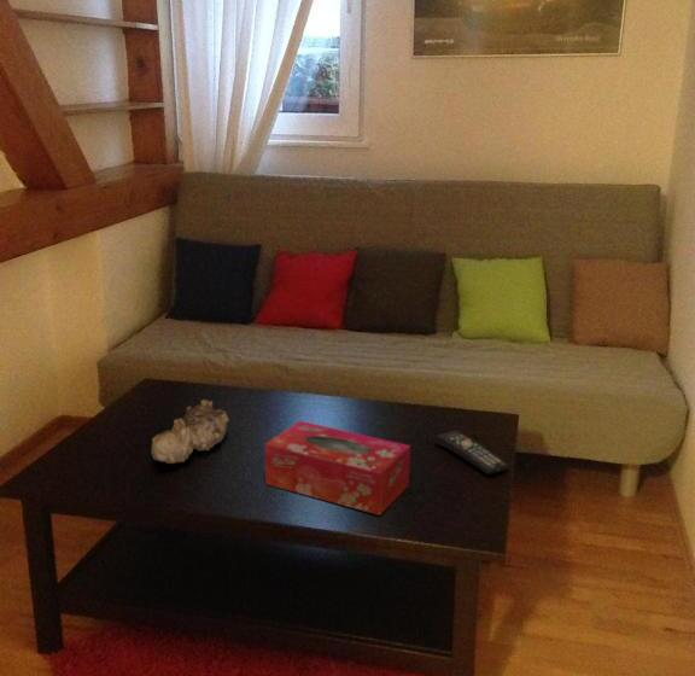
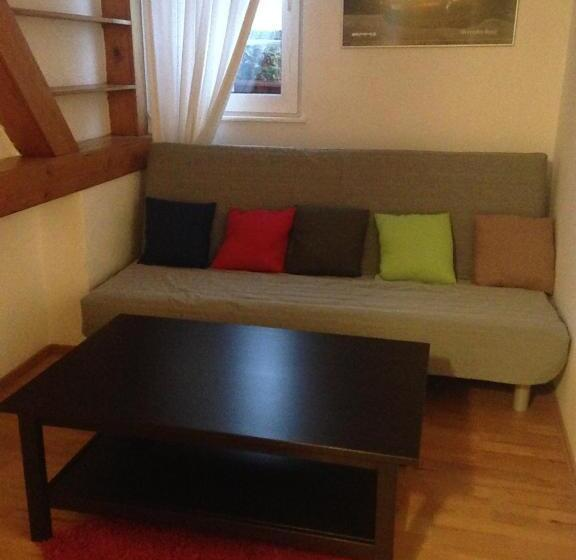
- remote control [432,430,510,476]
- tissue box [263,420,411,517]
- candle [150,398,230,465]
